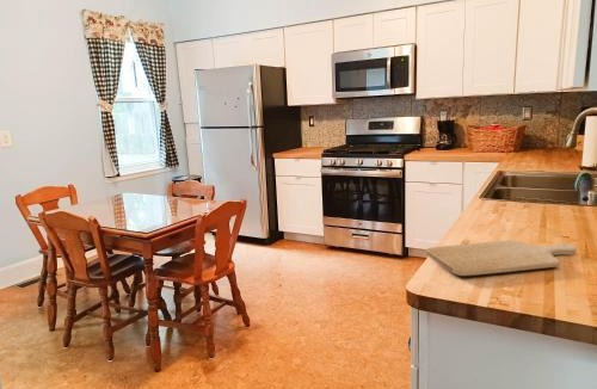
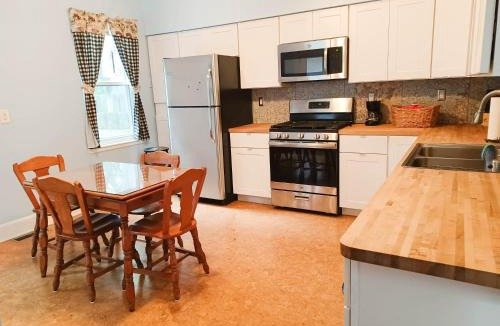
- chopping board [425,239,578,277]
